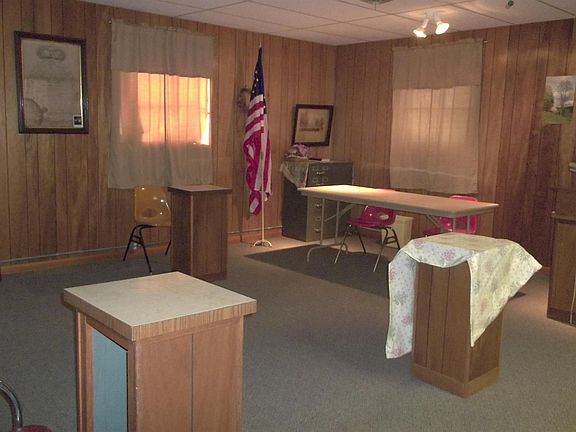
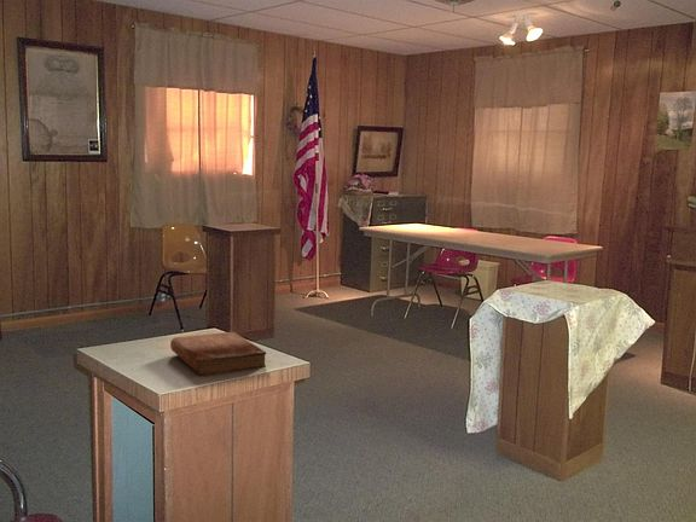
+ bible [169,331,267,377]
